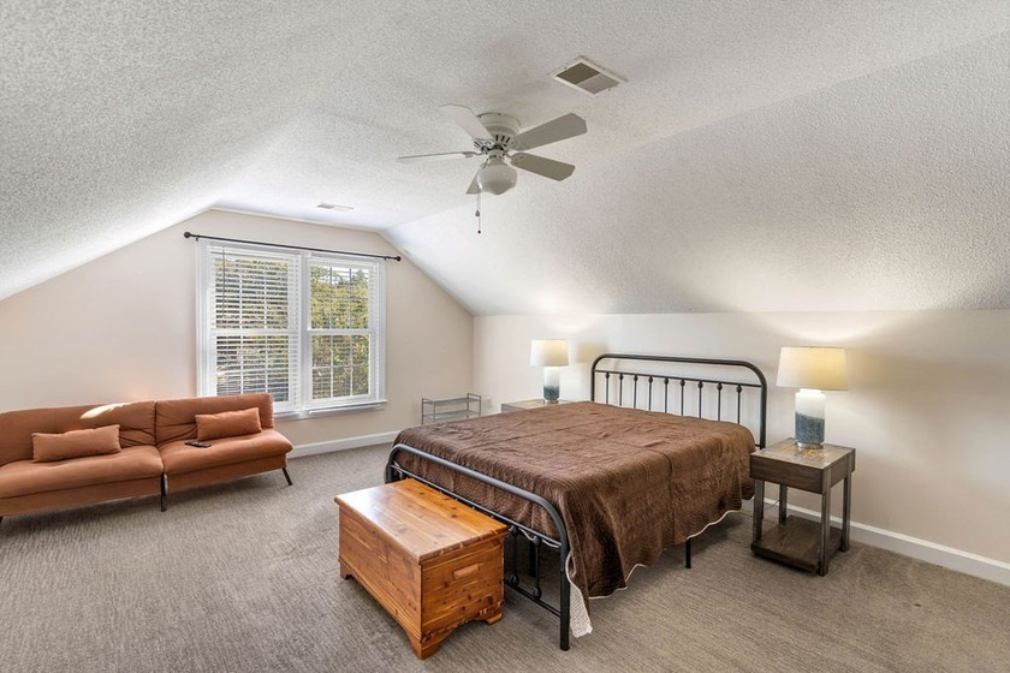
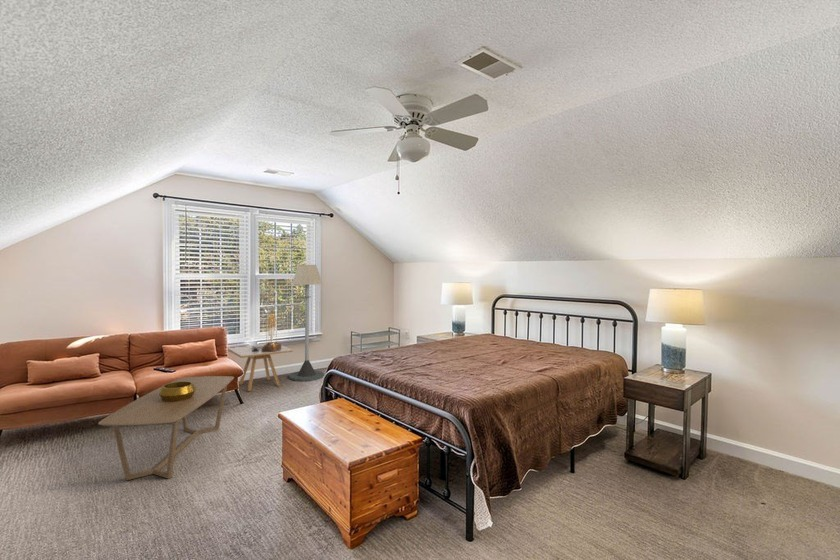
+ coffee table [97,375,235,482]
+ decorative bowl [159,381,196,402]
+ floor lamp [288,264,325,382]
+ side table [227,343,294,392]
+ table lamp [251,309,282,352]
